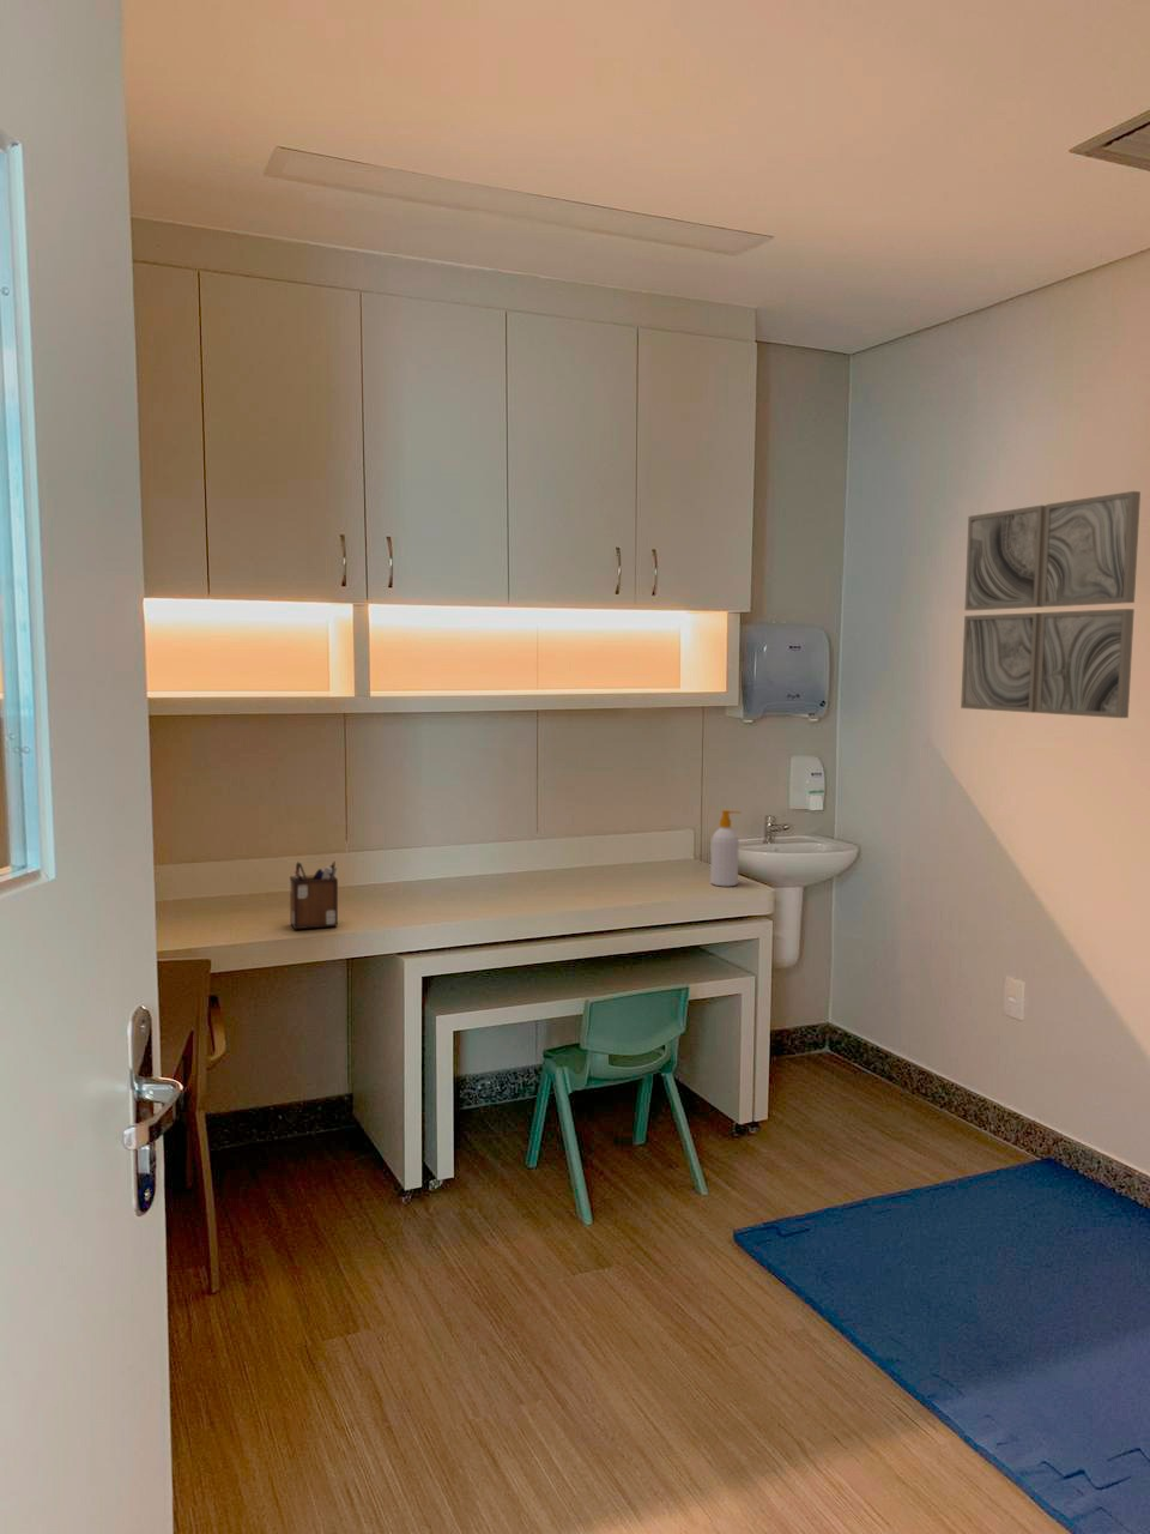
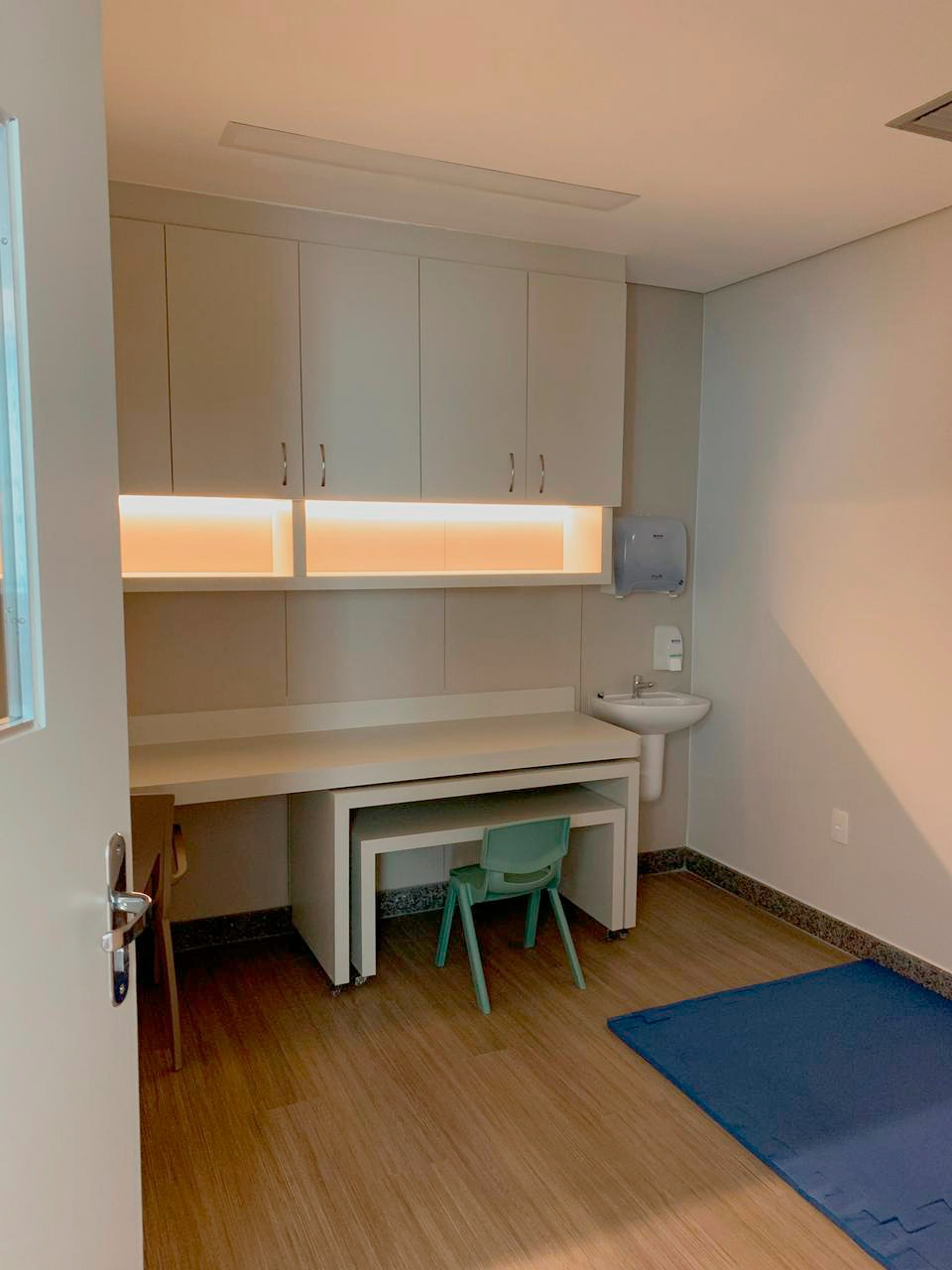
- soap bottle [709,809,742,887]
- wall art [959,490,1142,719]
- desk organizer [289,859,339,930]
